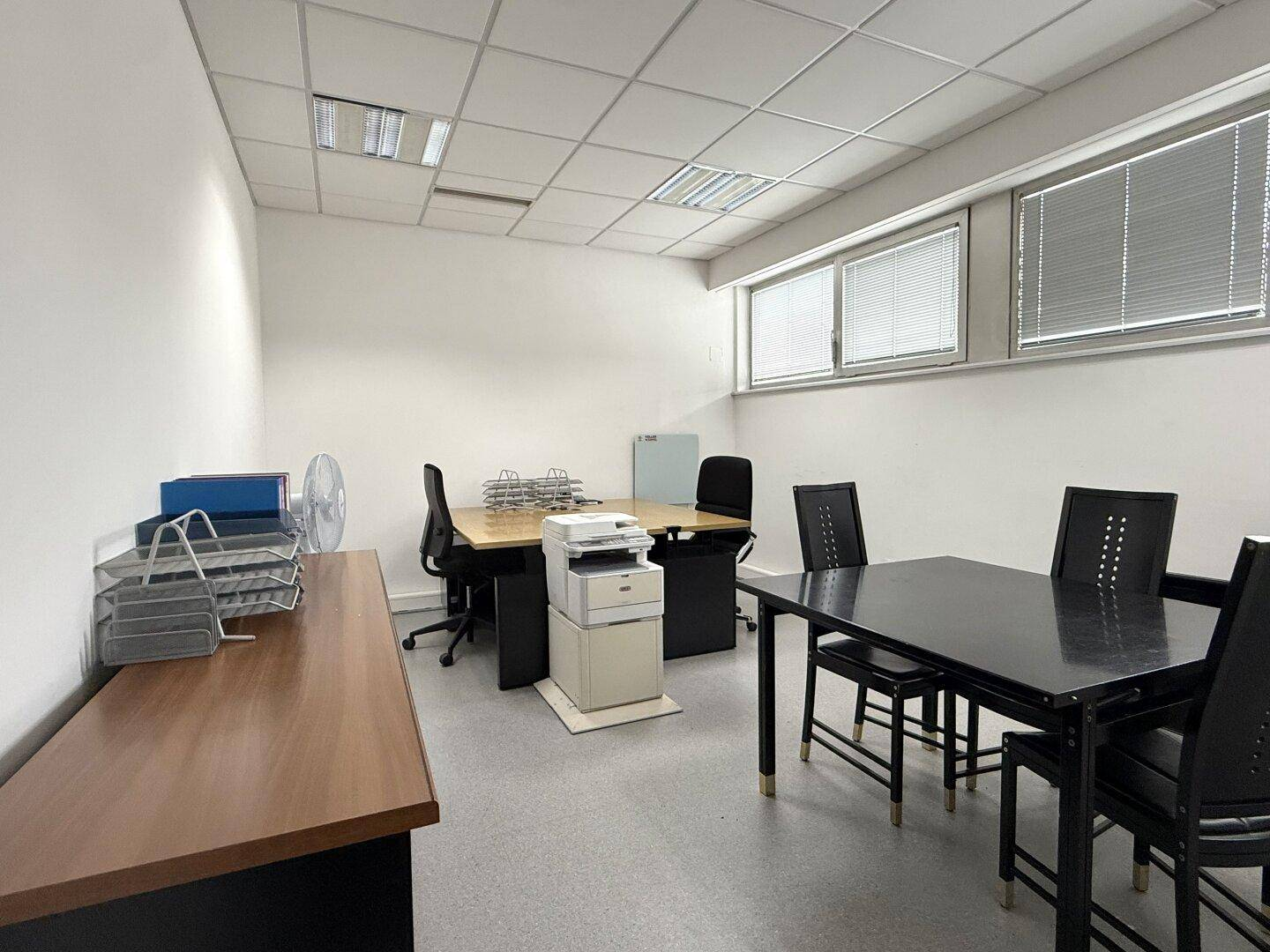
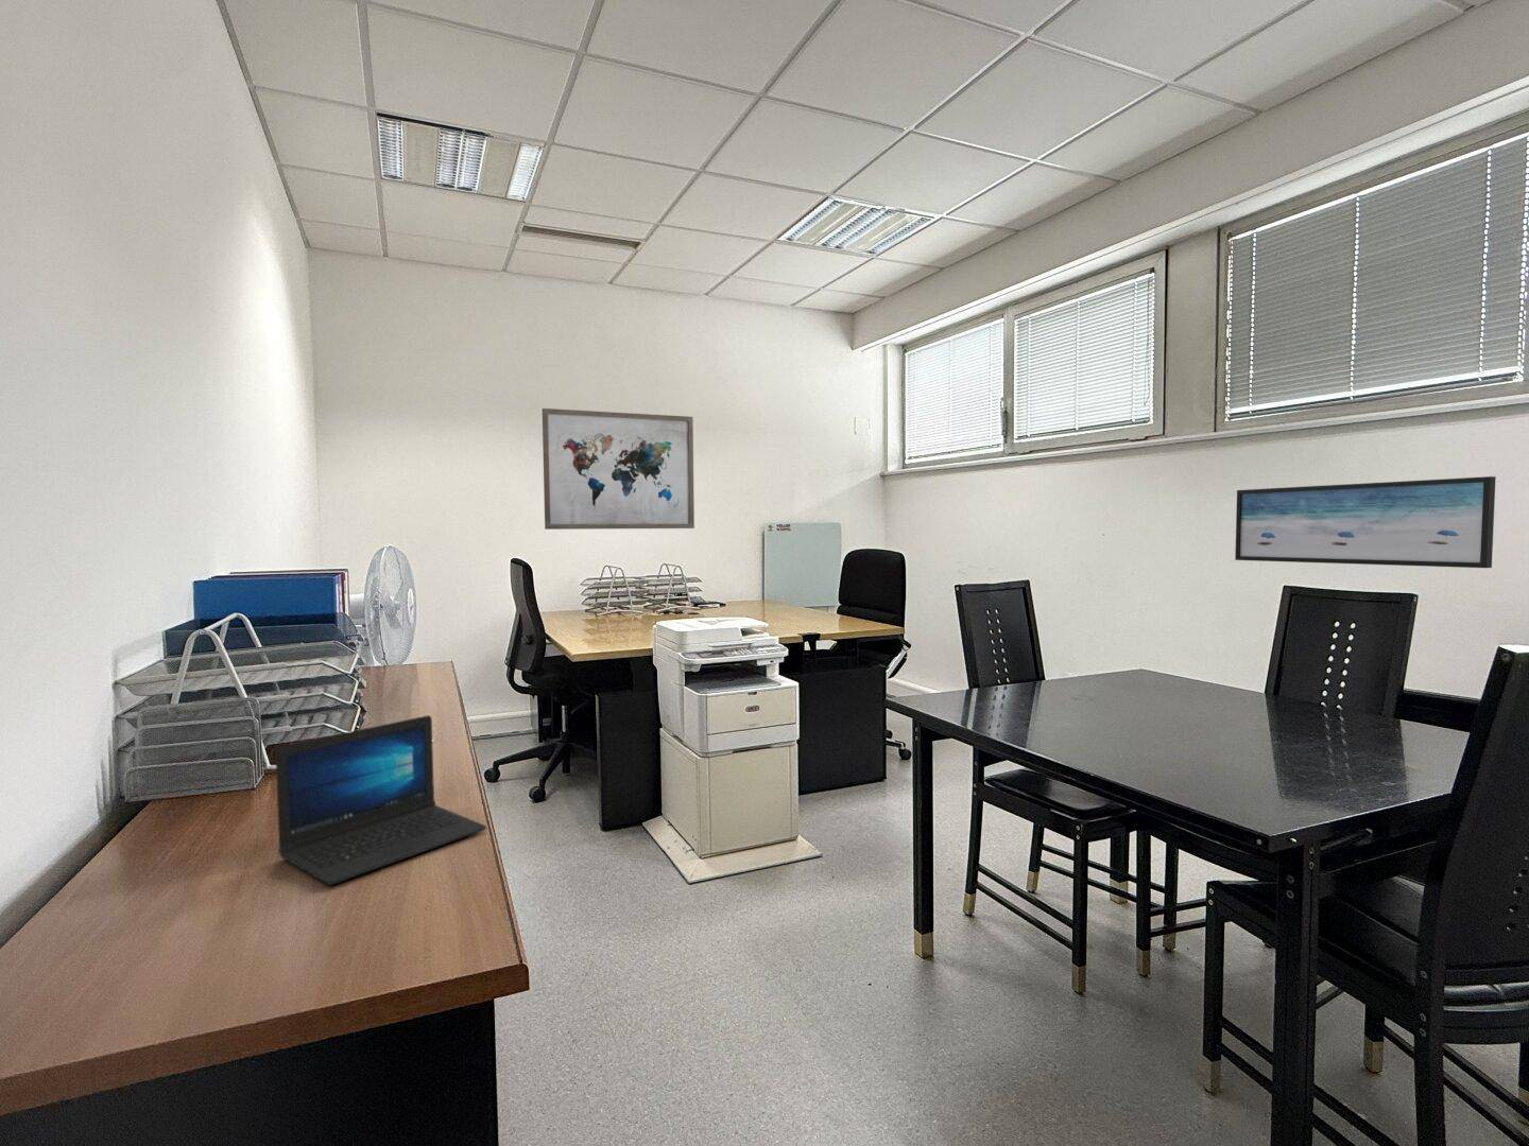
+ laptop [274,714,488,886]
+ wall art [542,407,696,531]
+ wall art [1234,475,1498,568]
